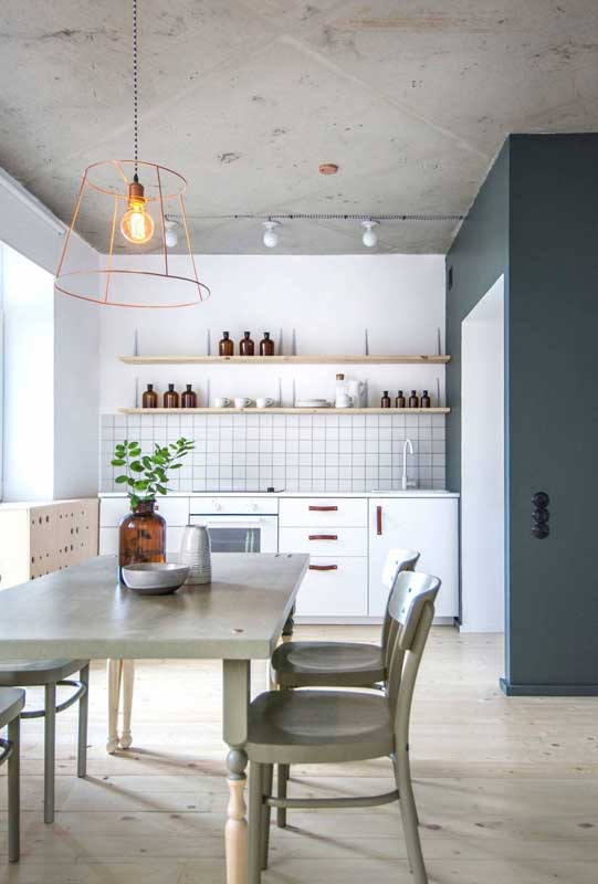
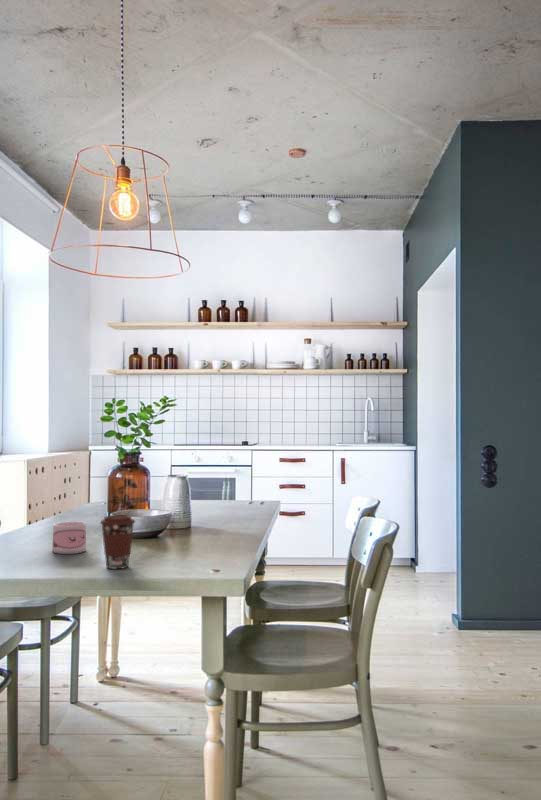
+ coffee cup [99,514,136,570]
+ mug [52,520,87,555]
